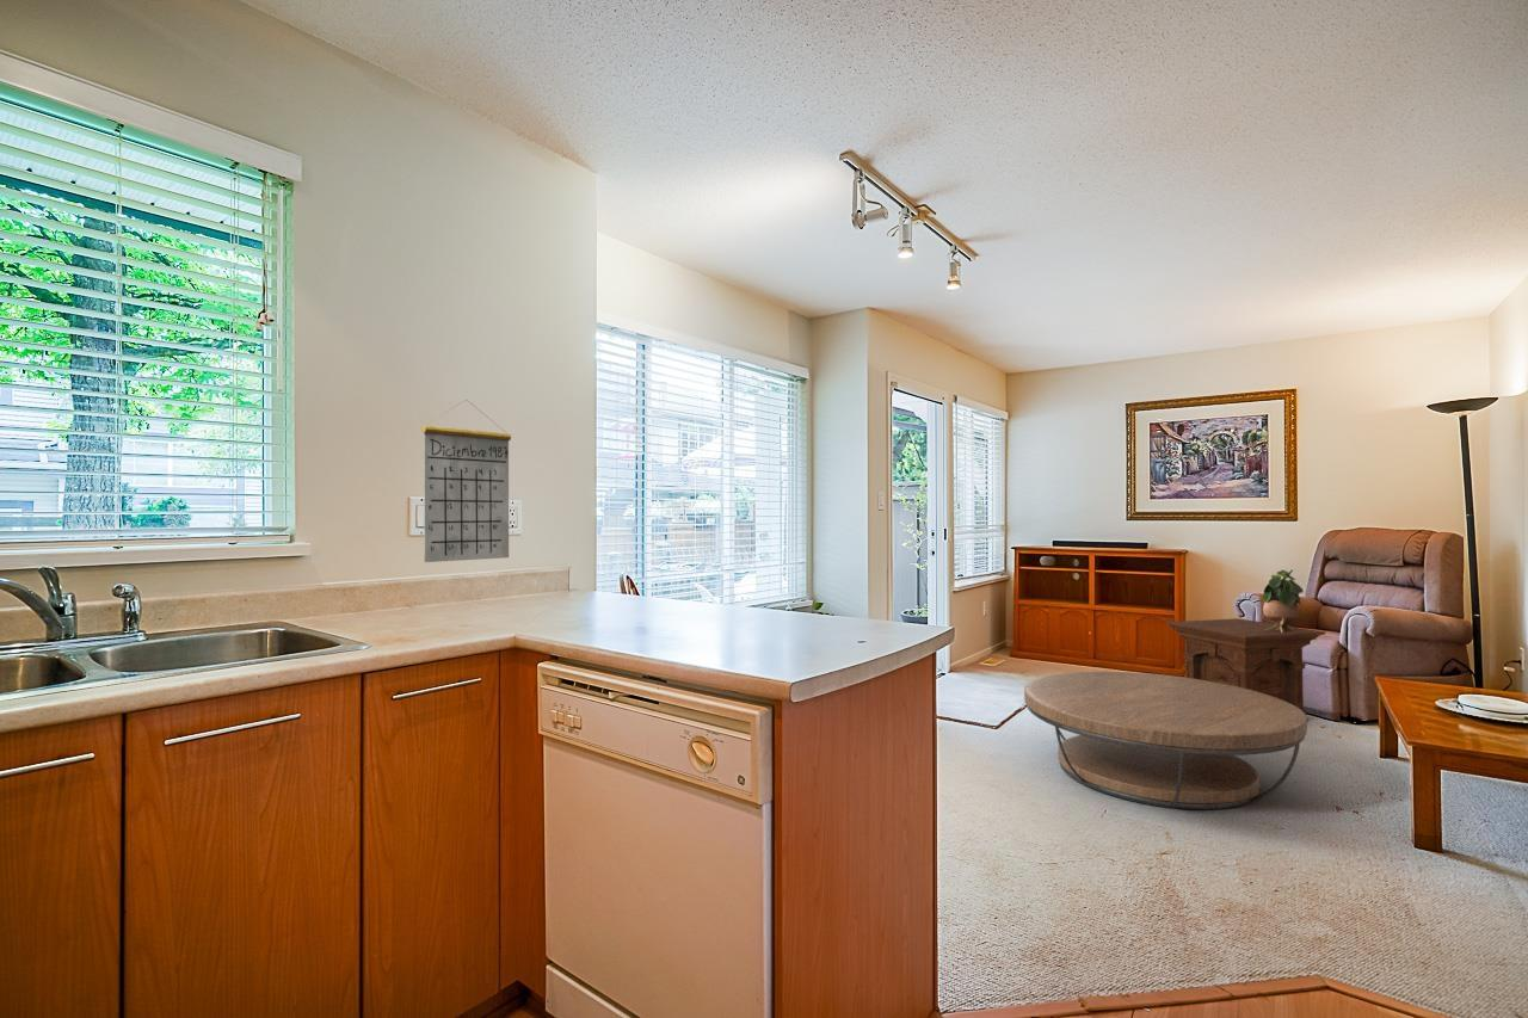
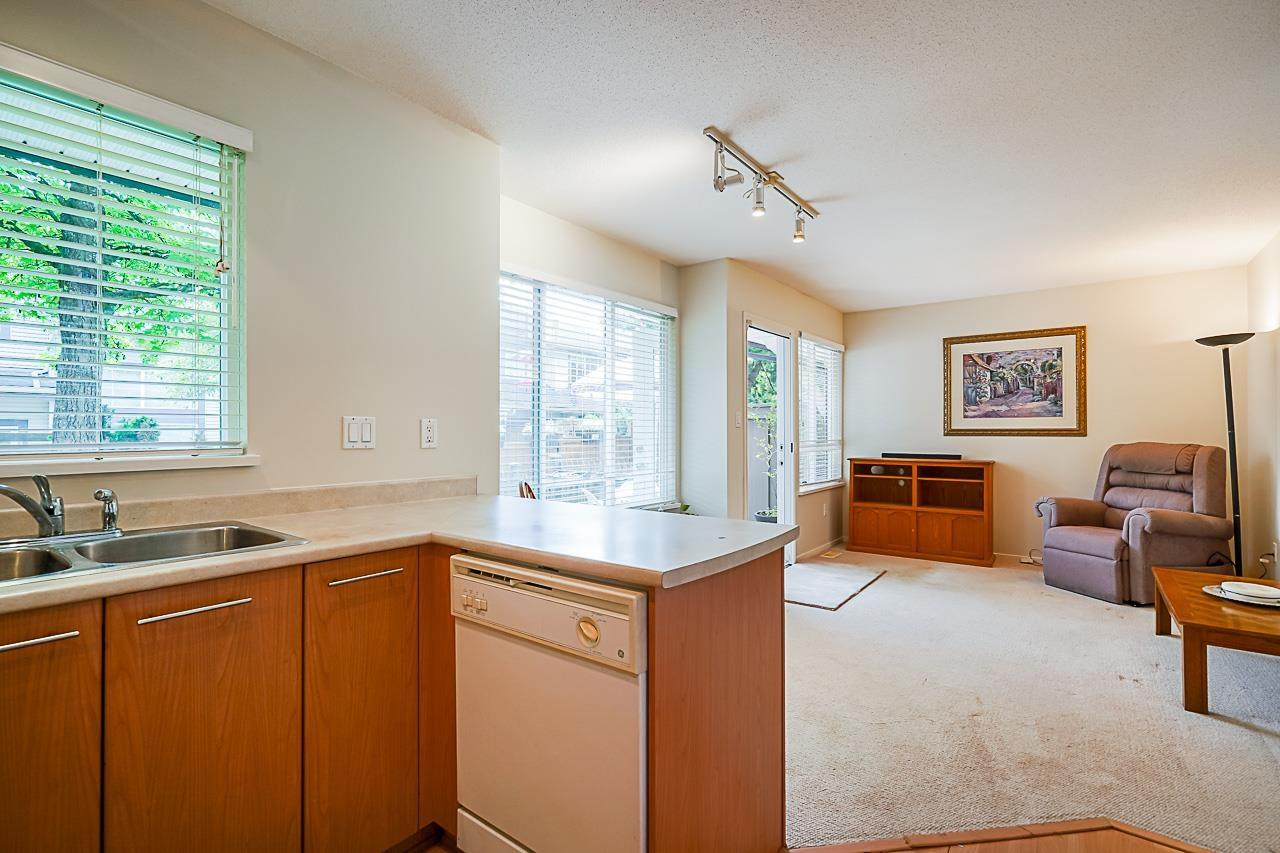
- coffee table [1023,671,1308,810]
- potted plant [1262,568,1305,633]
- calendar [421,399,512,563]
- side table [1164,617,1326,723]
